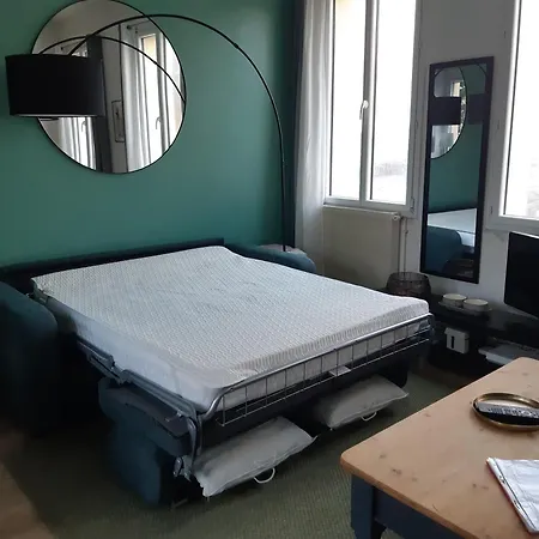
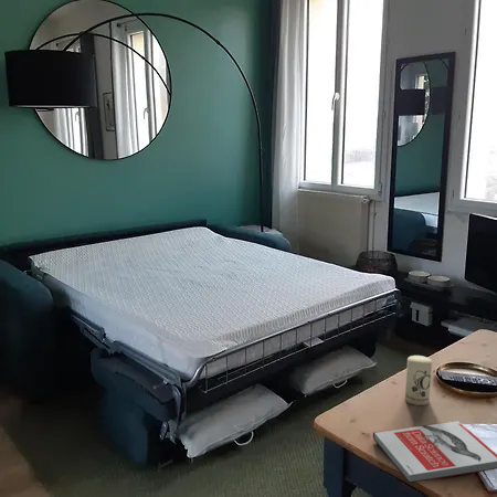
+ candle [404,355,433,406]
+ book [372,420,497,484]
